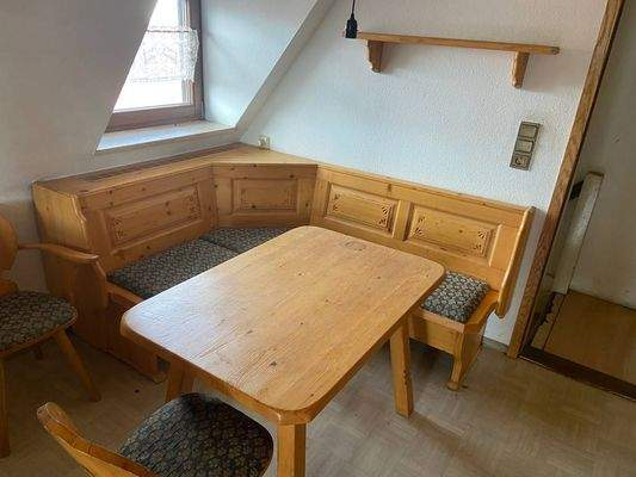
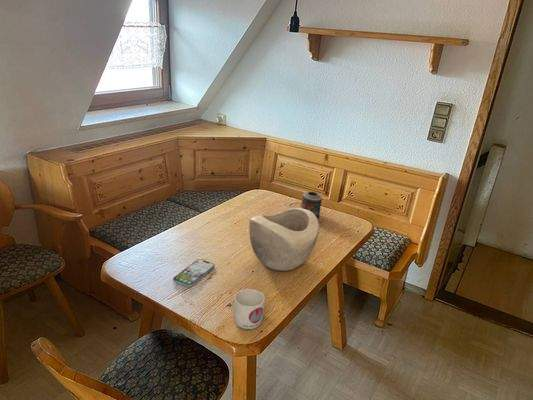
+ smartphone [172,258,215,288]
+ candle [299,191,323,219]
+ decorative bowl [248,207,320,272]
+ mug [233,288,266,330]
